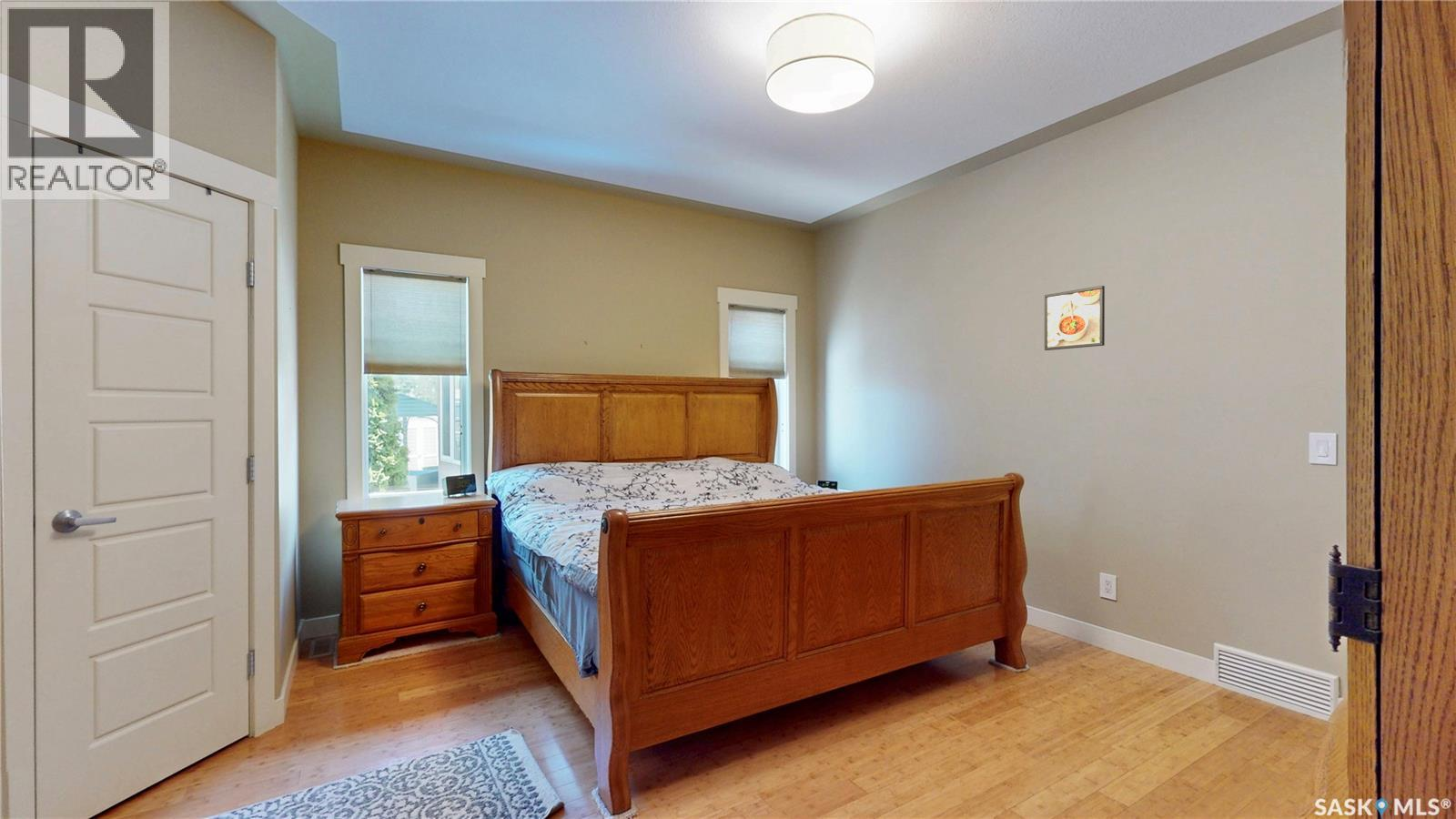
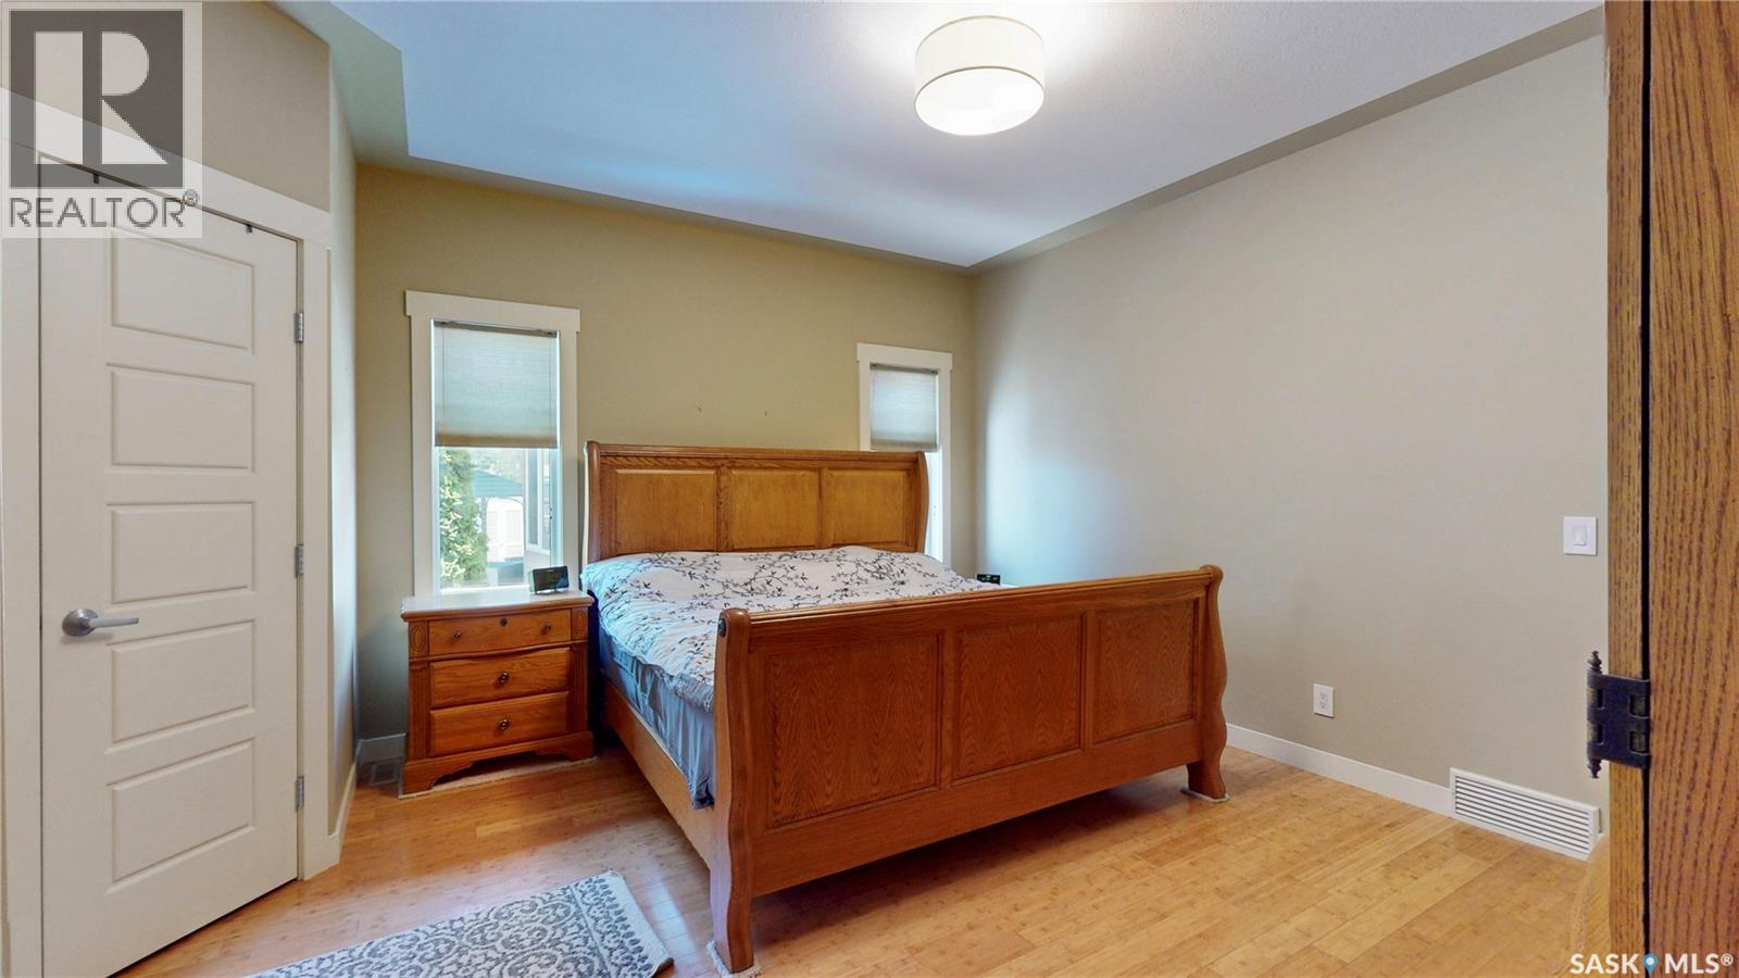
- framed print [1044,285,1106,351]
